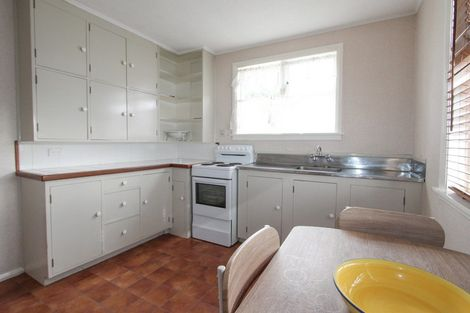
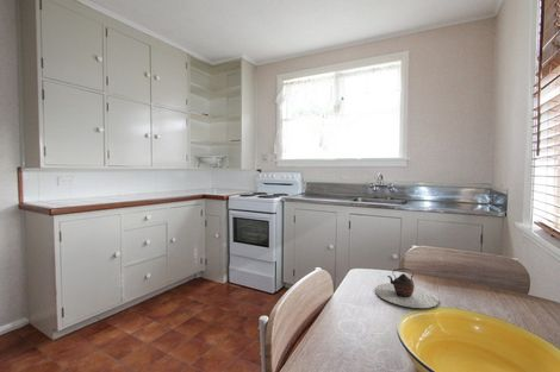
+ teapot [374,267,440,309]
